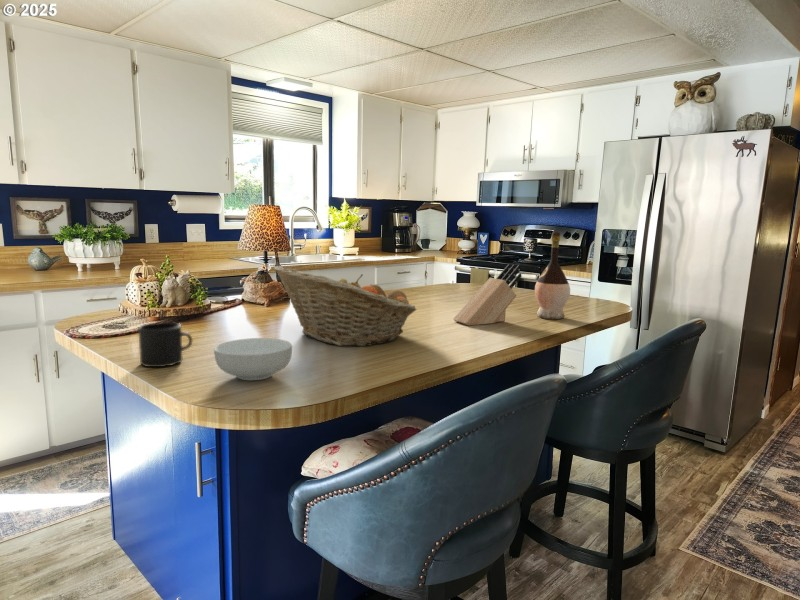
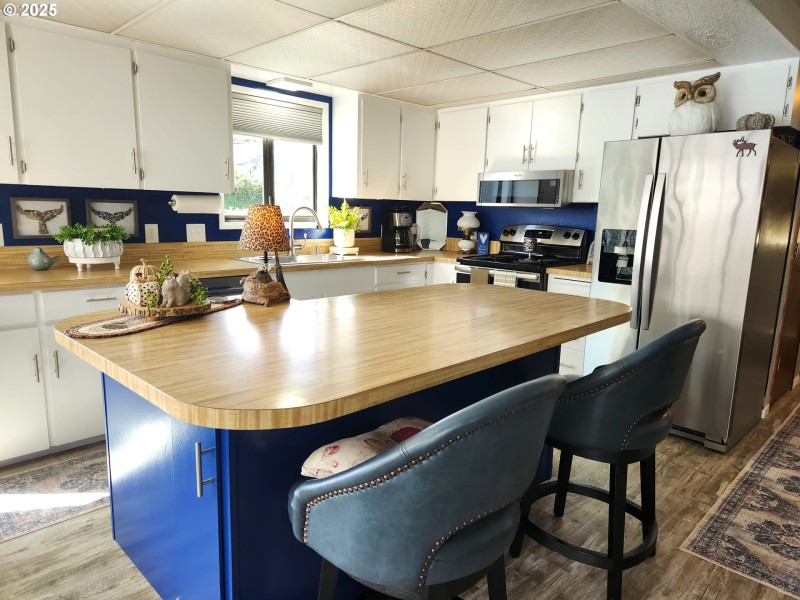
- knife block [453,263,522,326]
- fruit basket [273,265,417,347]
- cereal bowl [213,337,293,381]
- wine bottle [534,231,571,320]
- mug [137,321,193,368]
